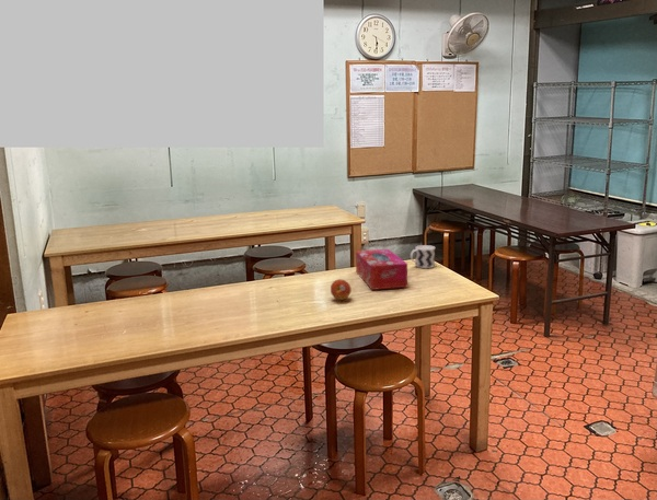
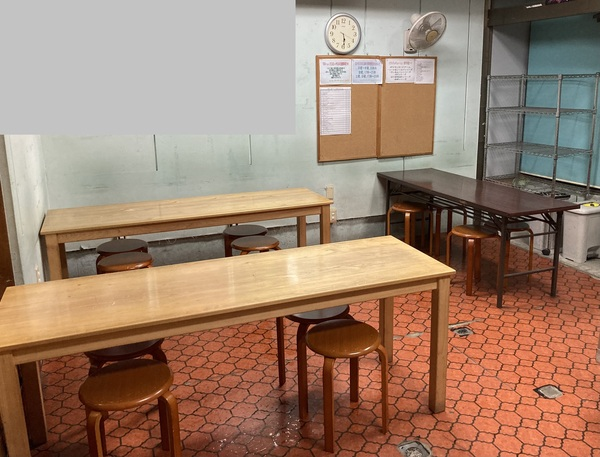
- fruit [330,279,353,301]
- cup [410,244,436,269]
- tissue box [355,248,408,291]
